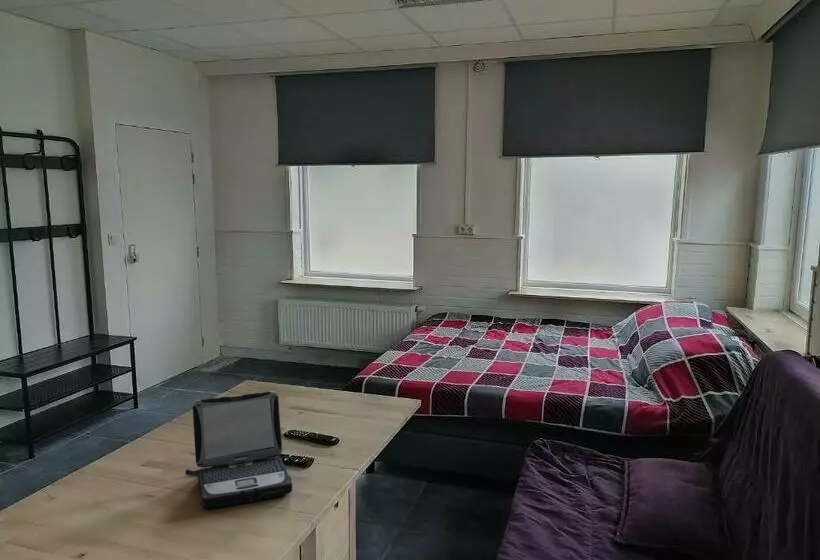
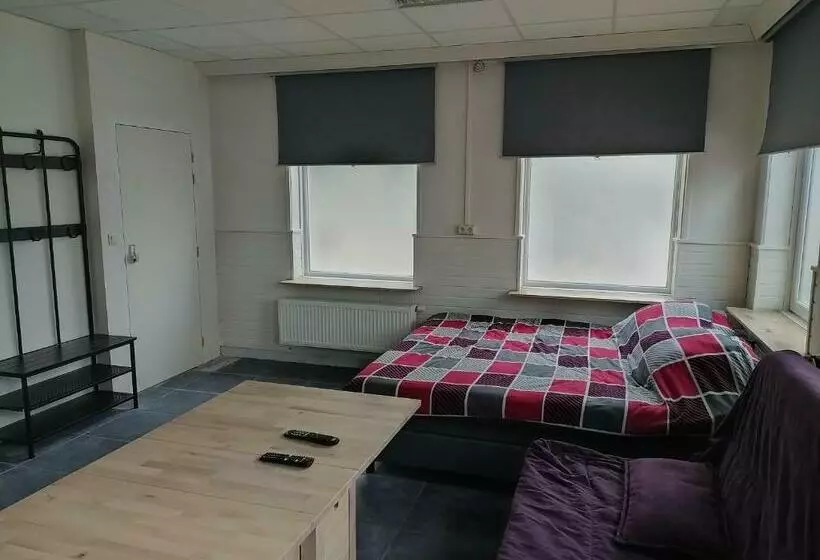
- laptop [185,390,293,509]
